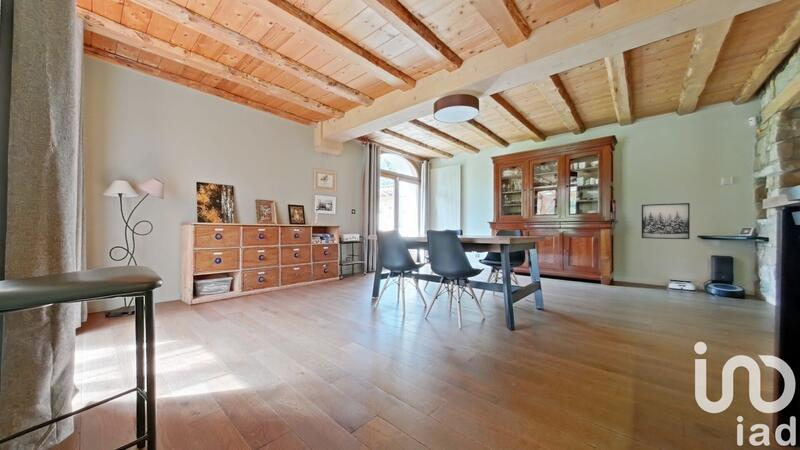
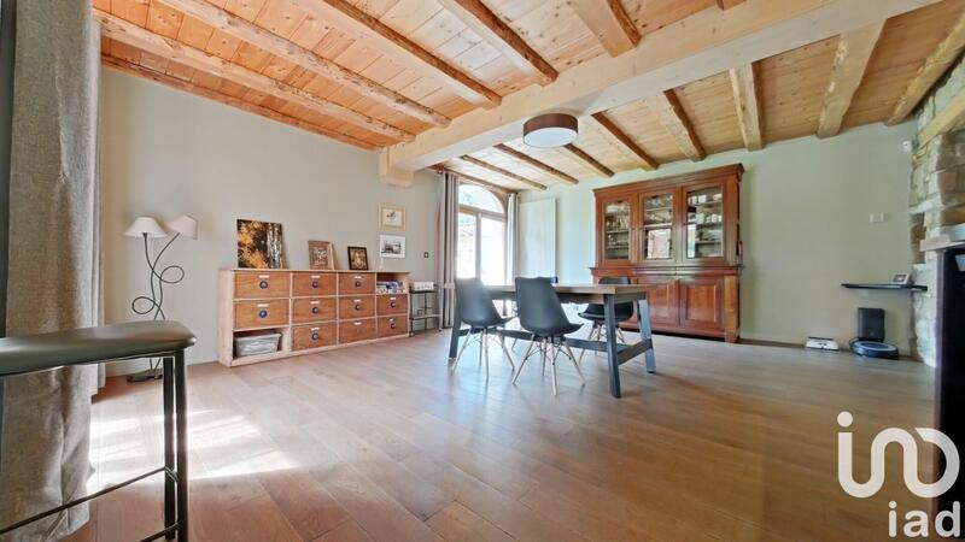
- wall art [641,202,691,240]
